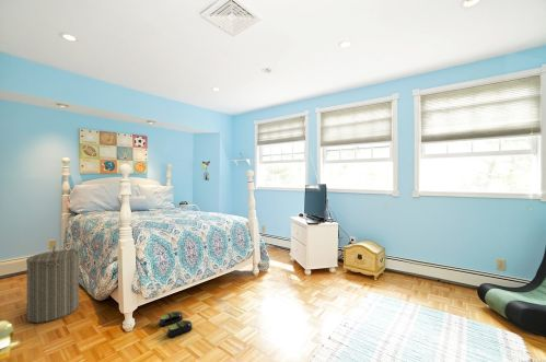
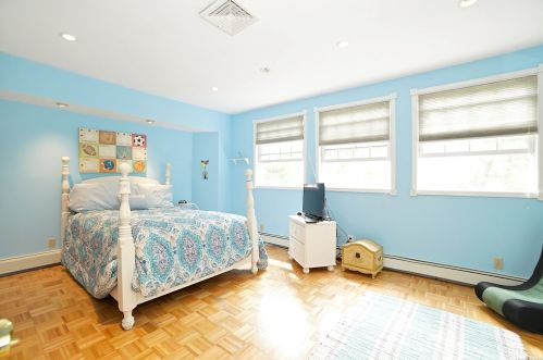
- slippers [158,311,194,339]
- laundry hamper [25,245,80,324]
